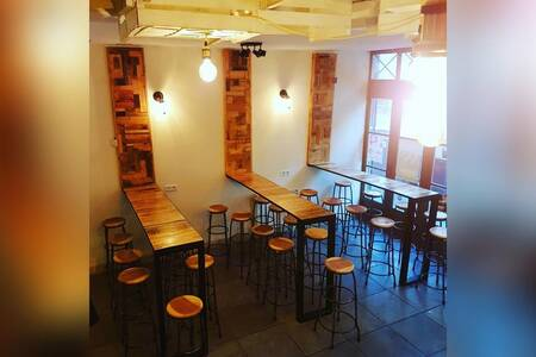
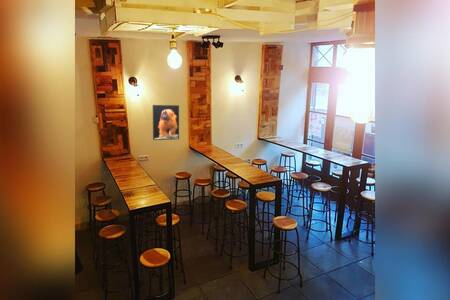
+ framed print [152,104,180,141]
